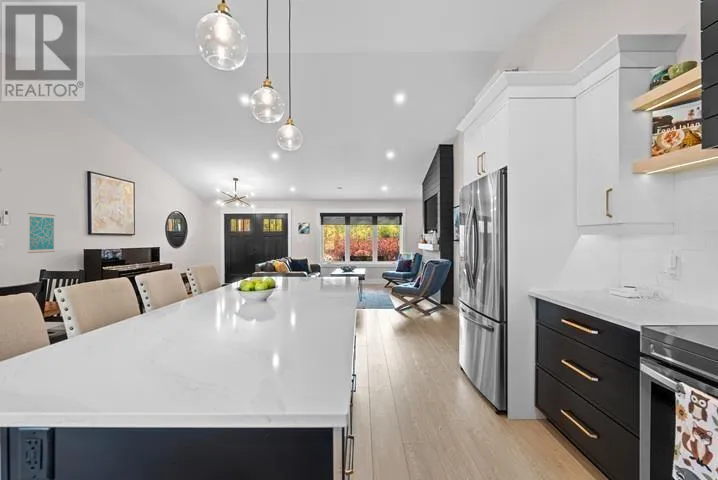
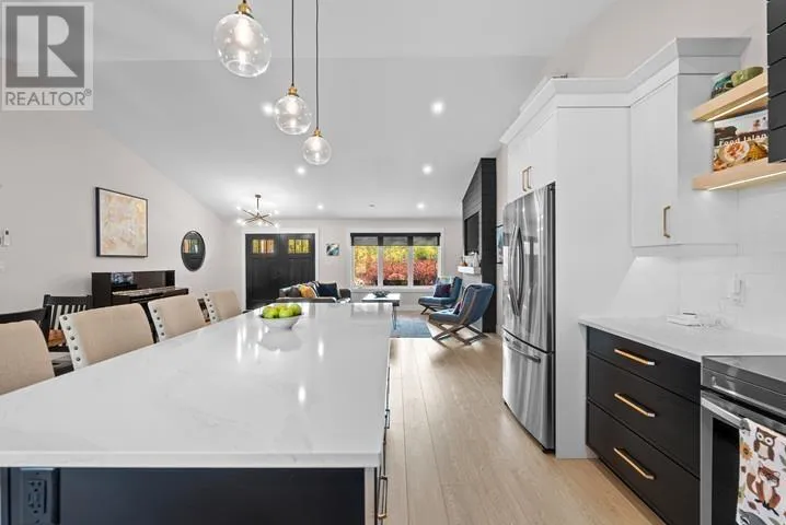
- wall art [27,212,56,254]
